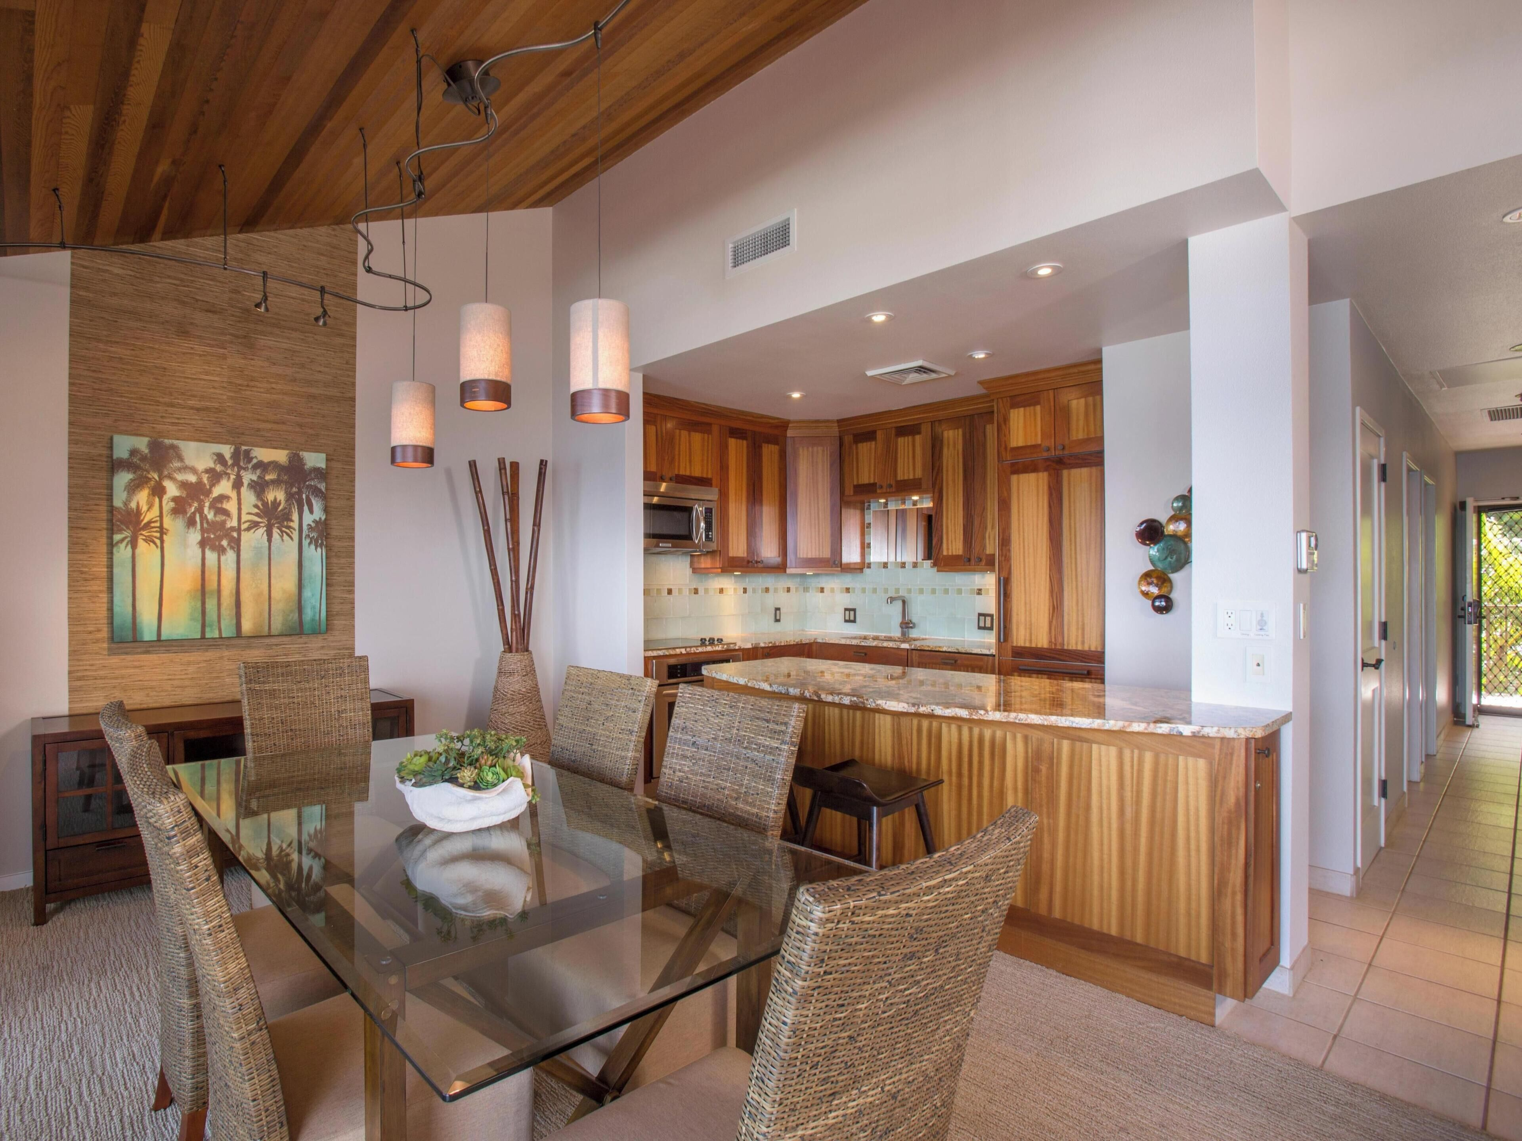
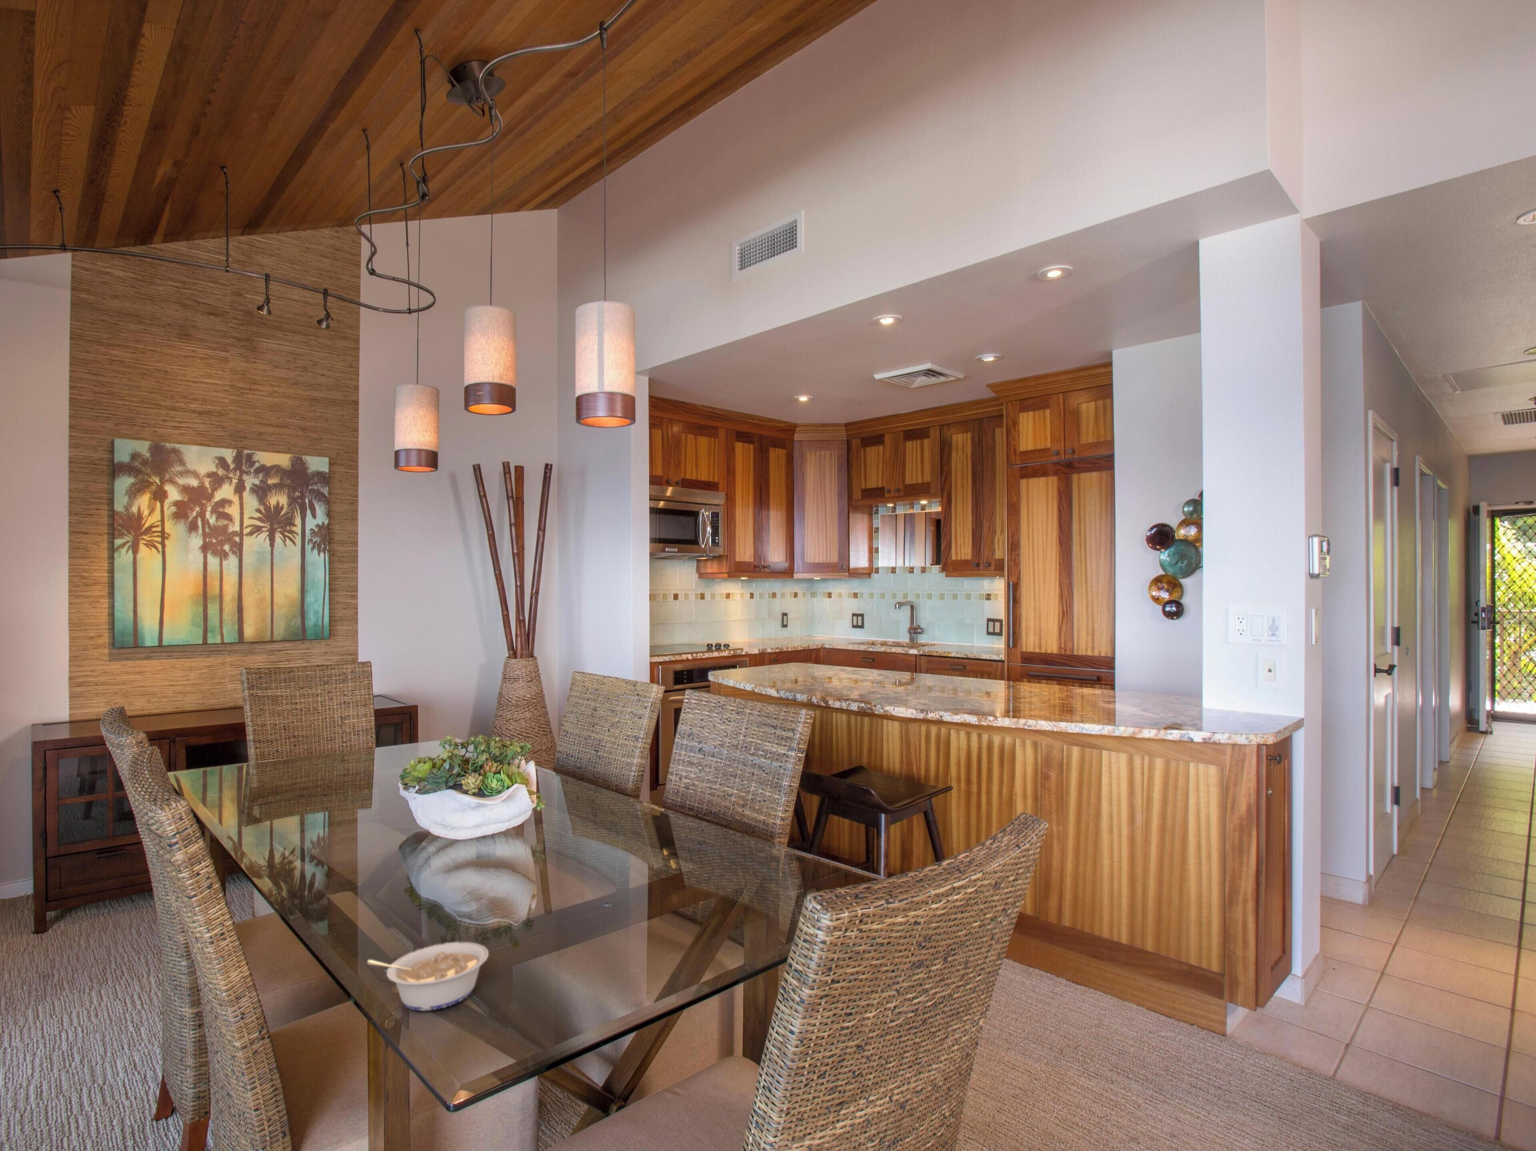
+ legume [366,942,489,1011]
